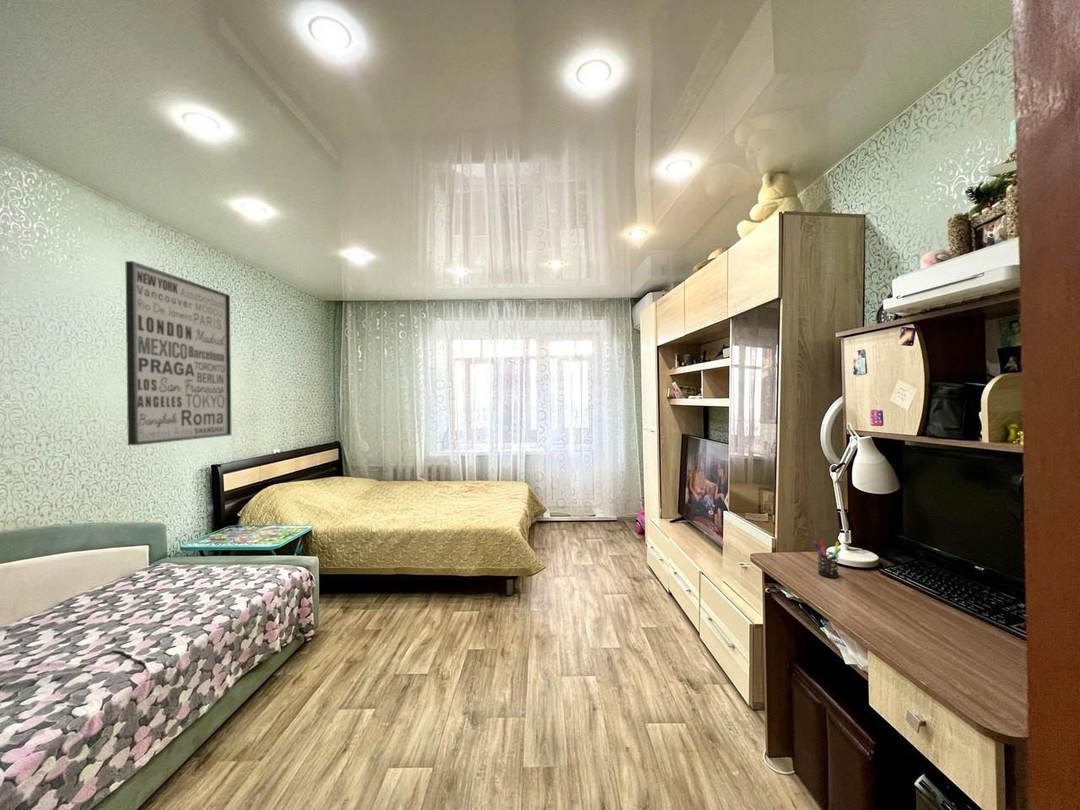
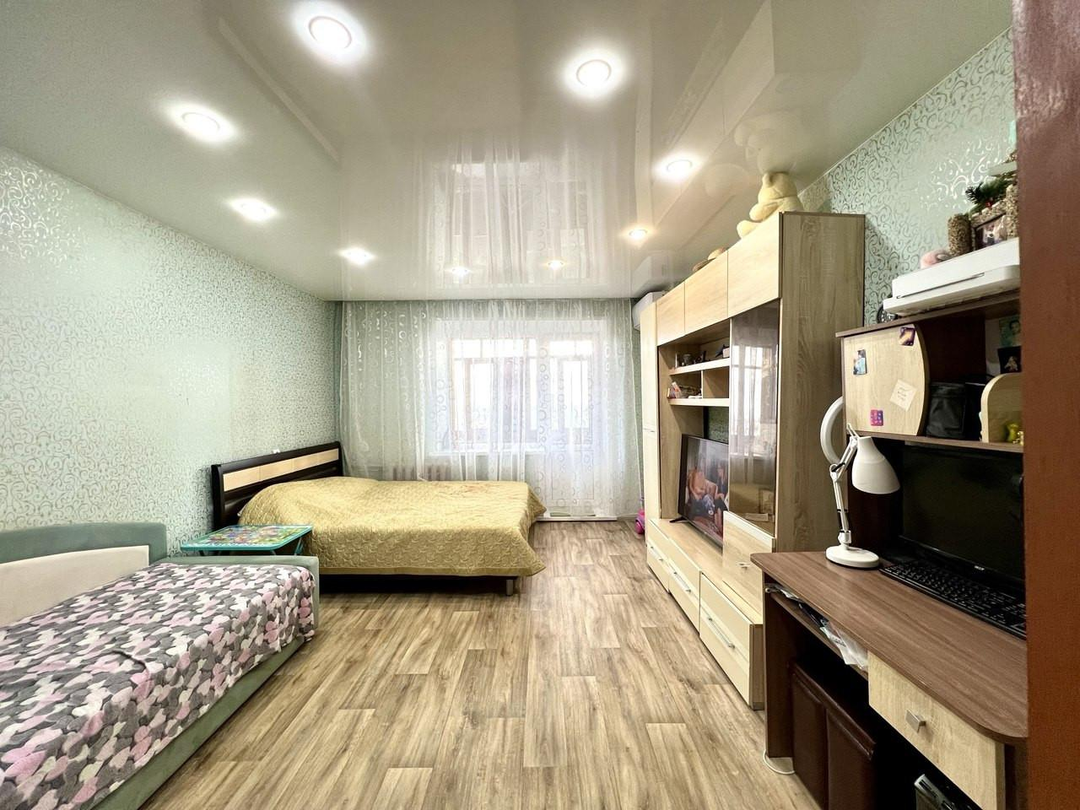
- wall art [124,260,232,446]
- pen holder [812,539,842,579]
